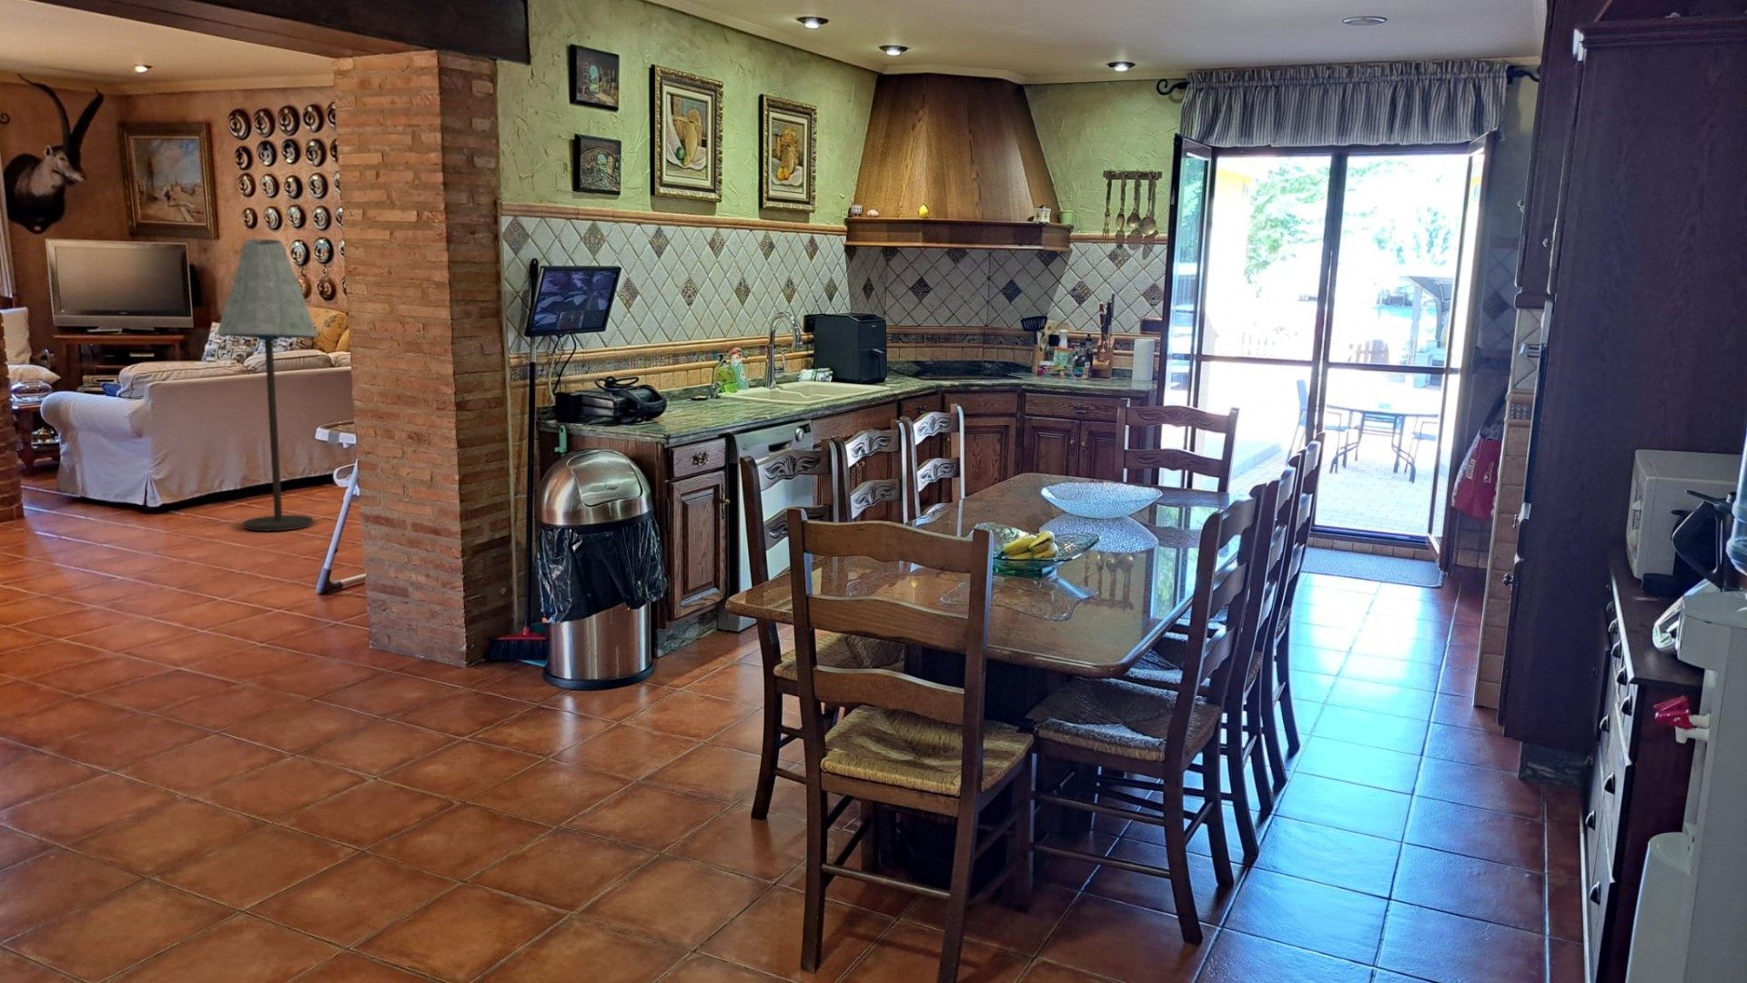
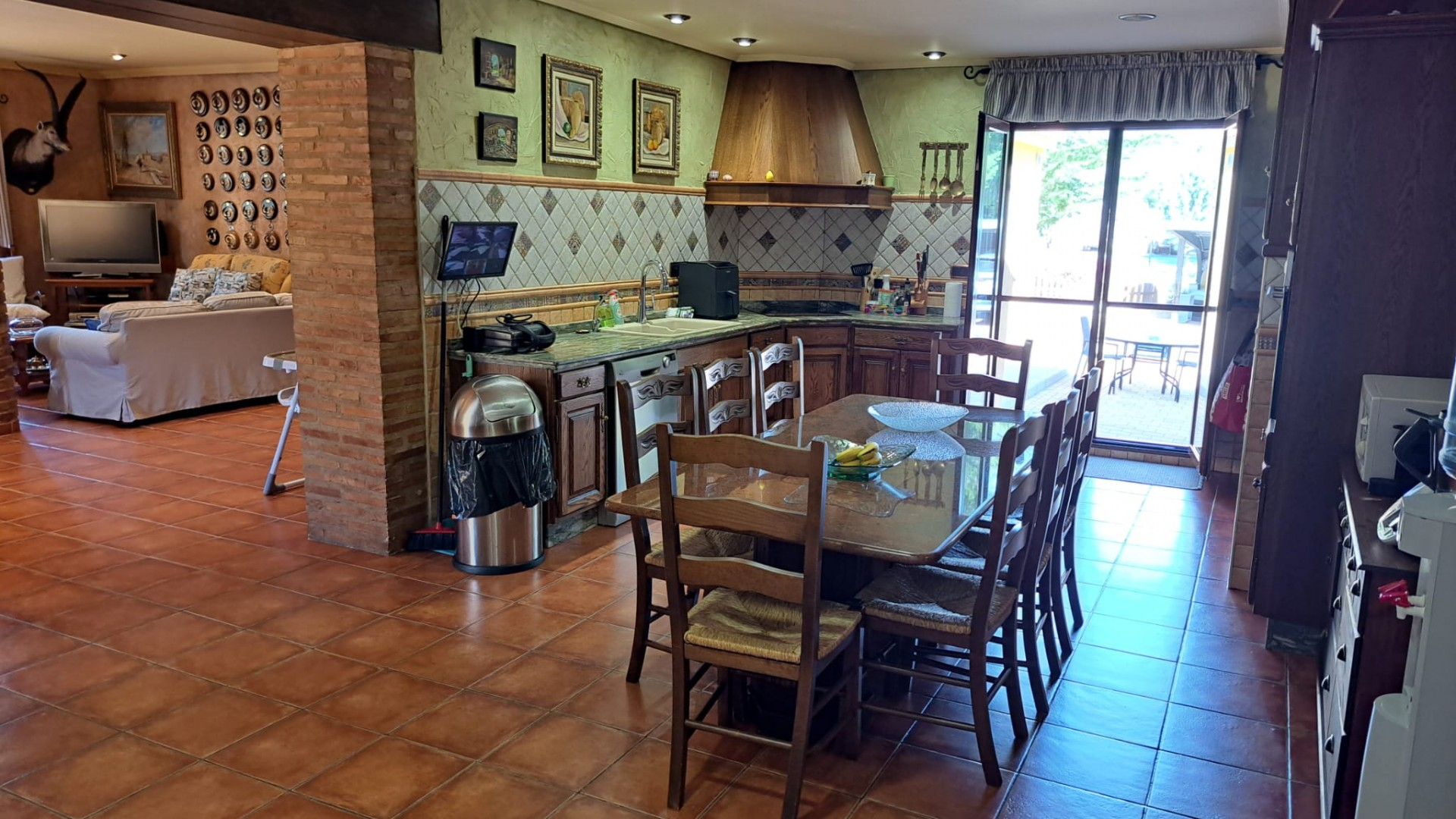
- floor lamp [216,239,318,533]
